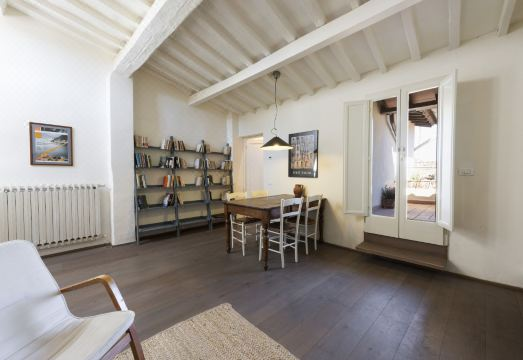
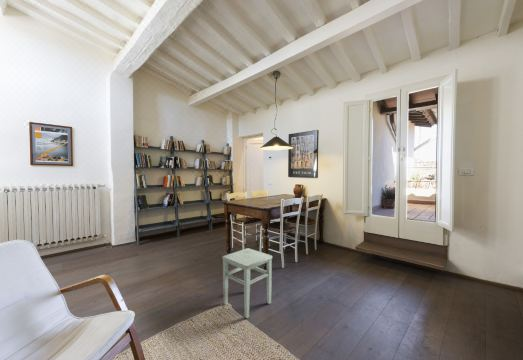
+ stool [221,247,273,319]
